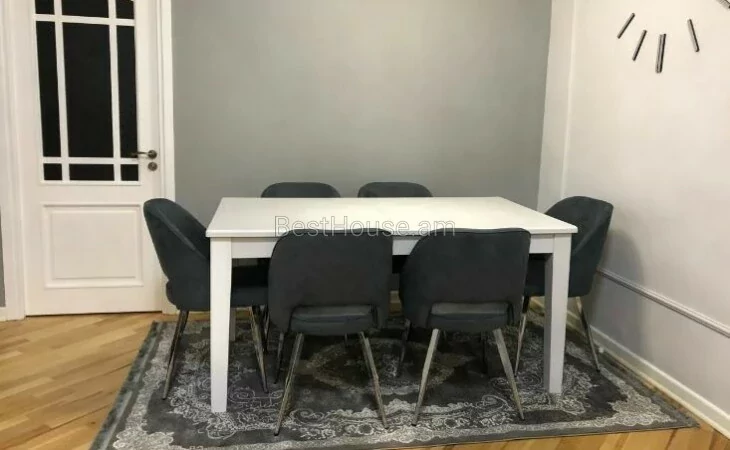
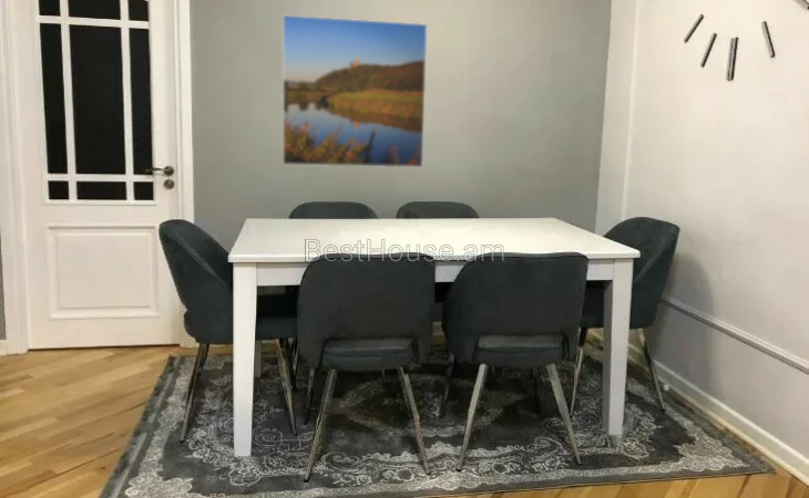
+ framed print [281,14,428,168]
